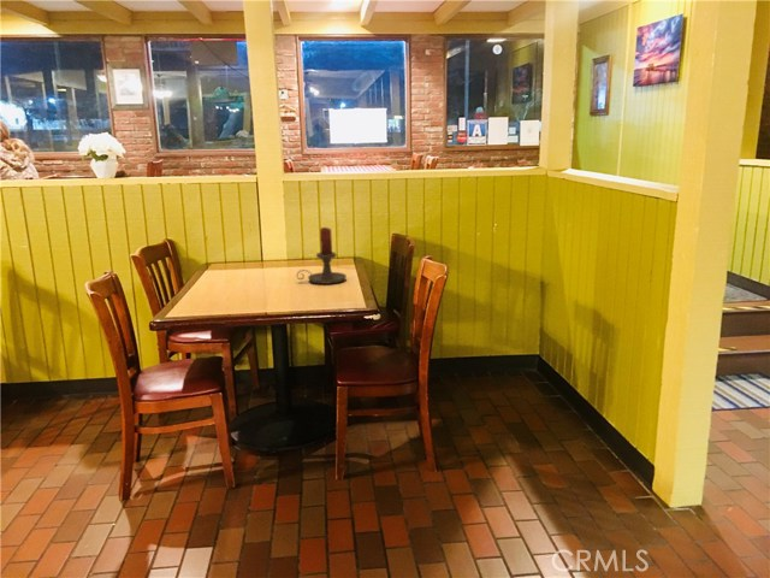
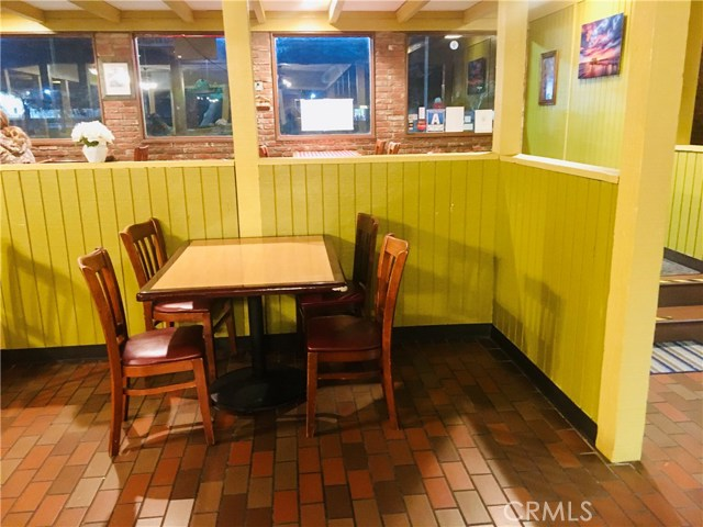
- candle holder [296,226,348,285]
